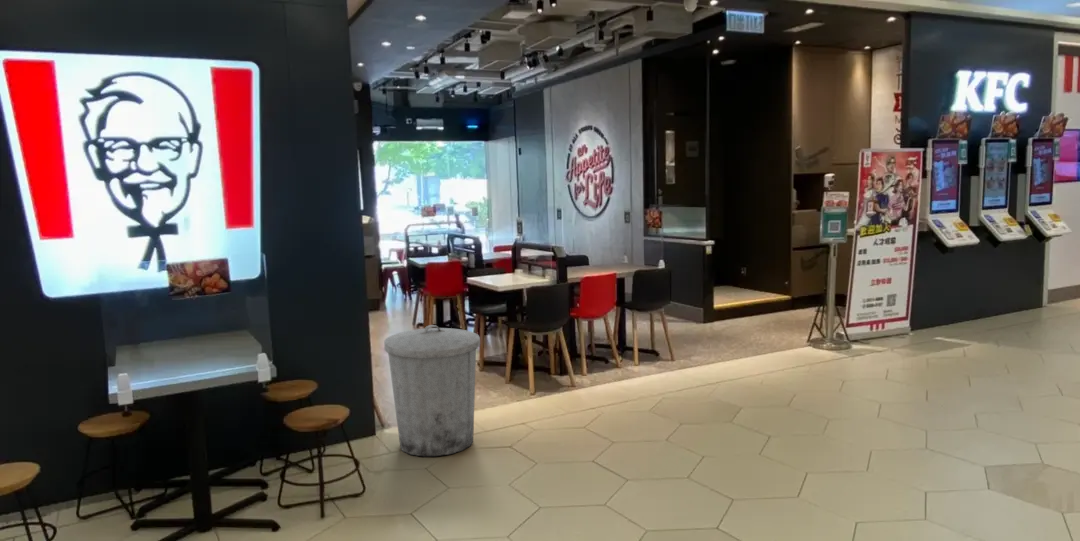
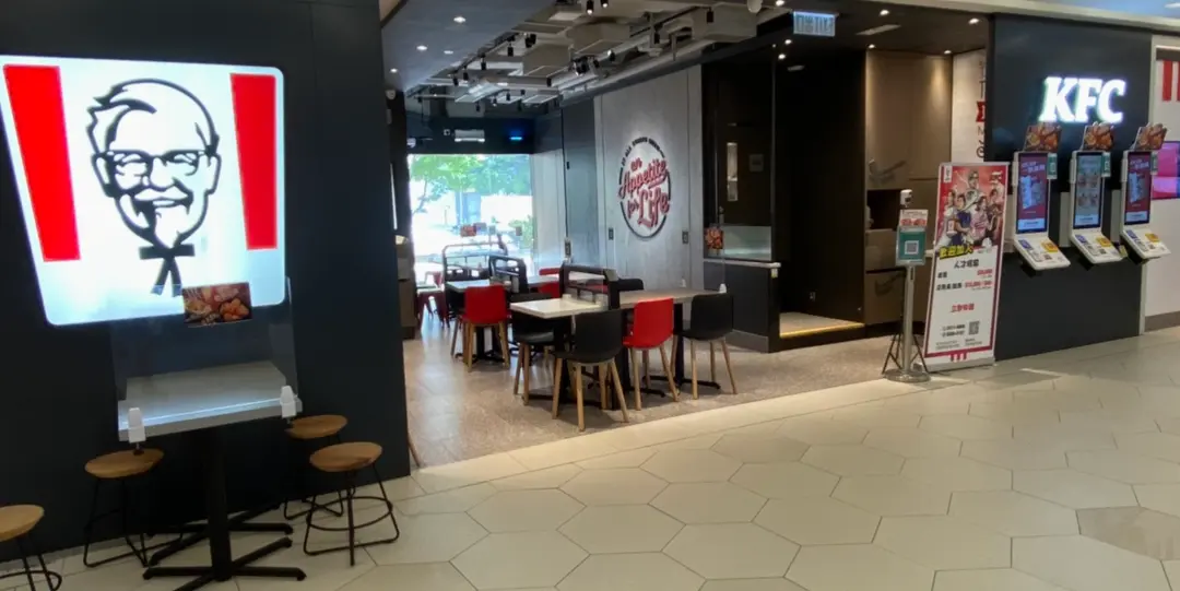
- trash can [383,324,481,457]
